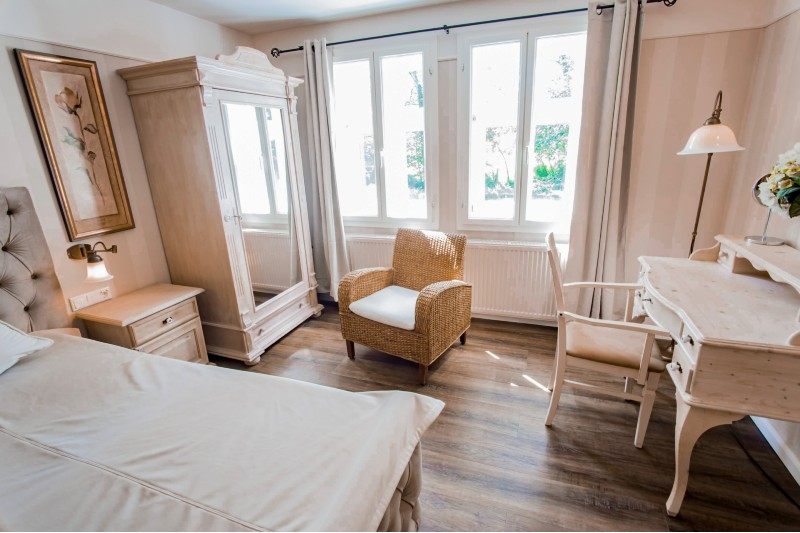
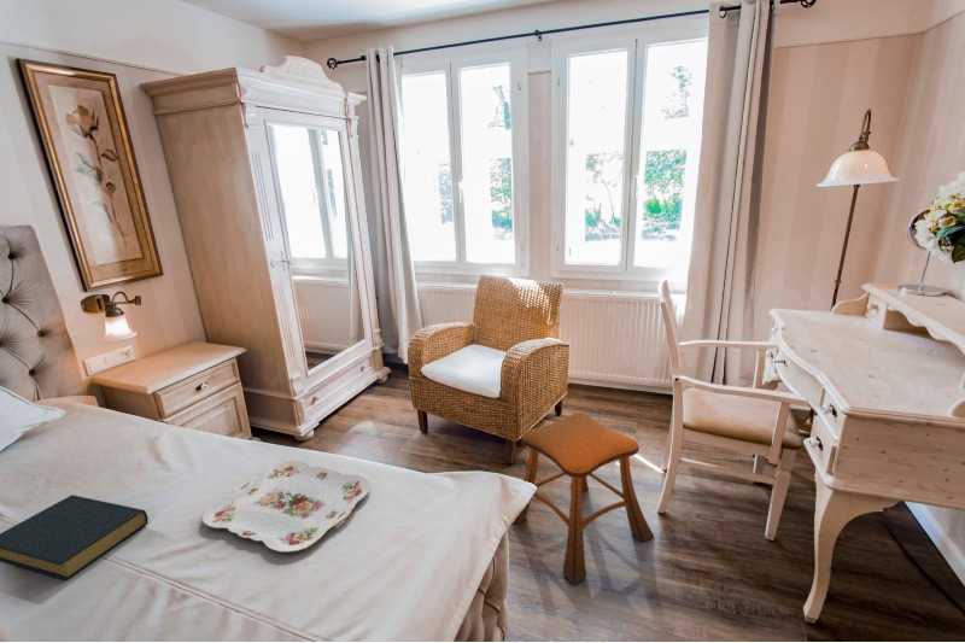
+ hardback book [0,493,150,581]
+ stool [511,411,655,585]
+ serving tray [201,460,372,554]
